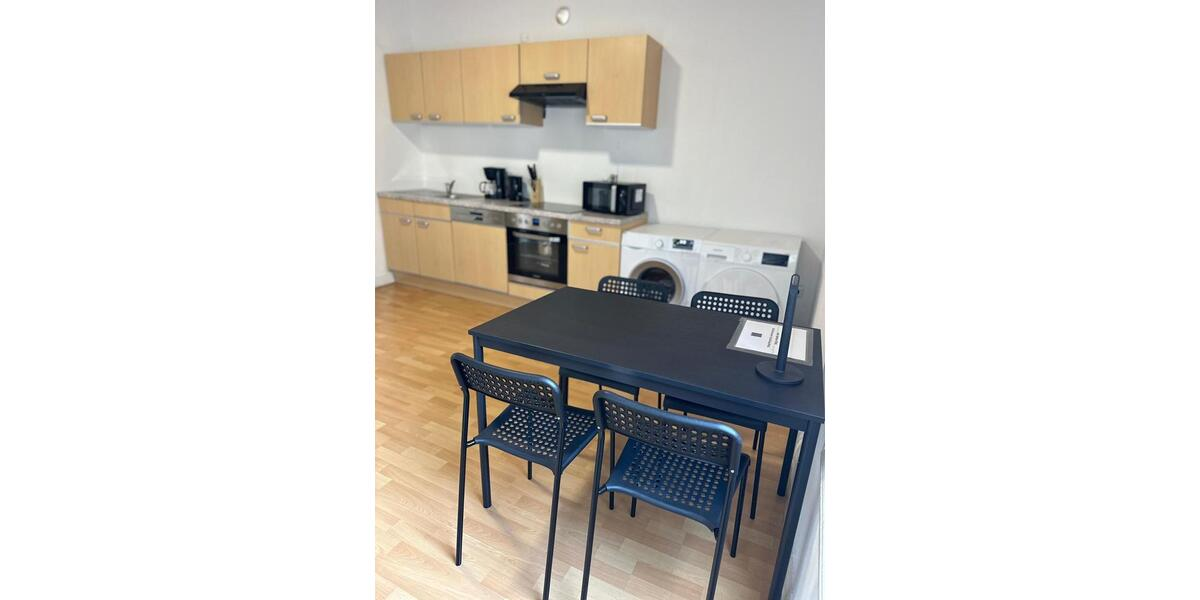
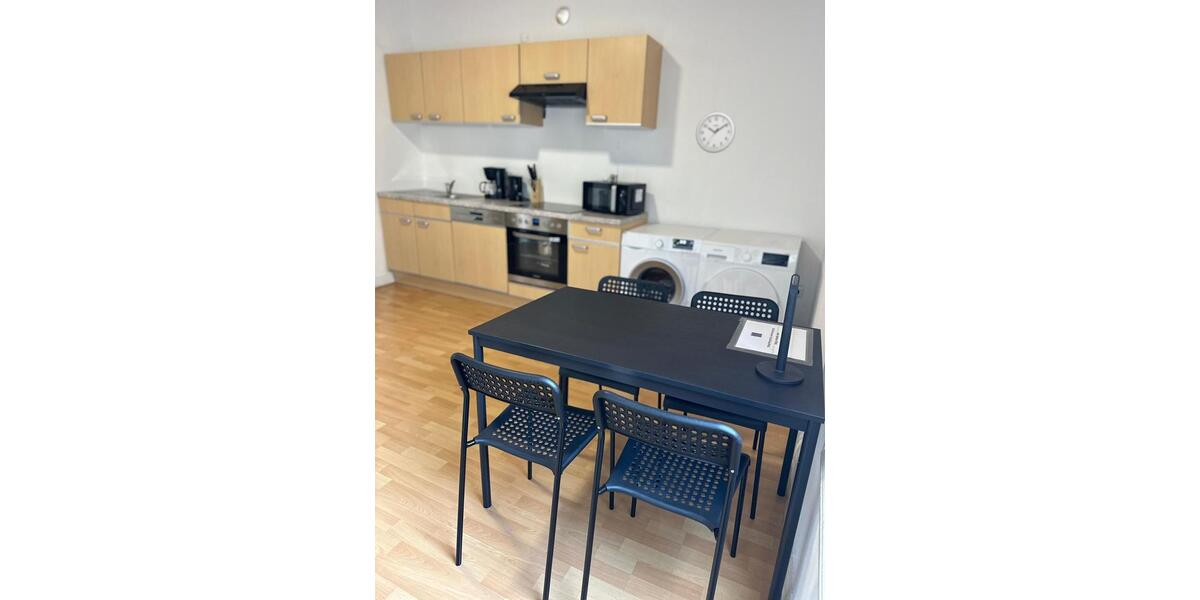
+ wall clock [695,111,737,154]
